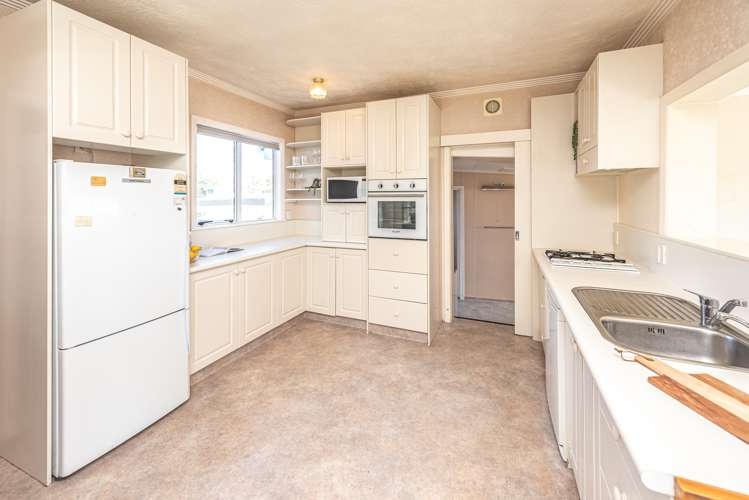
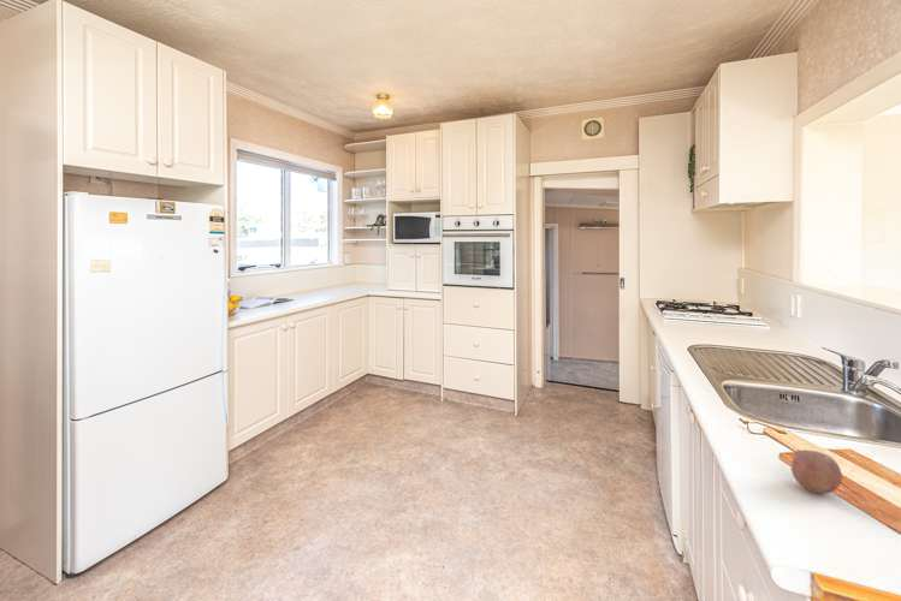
+ fruit [790,448,843,495]
